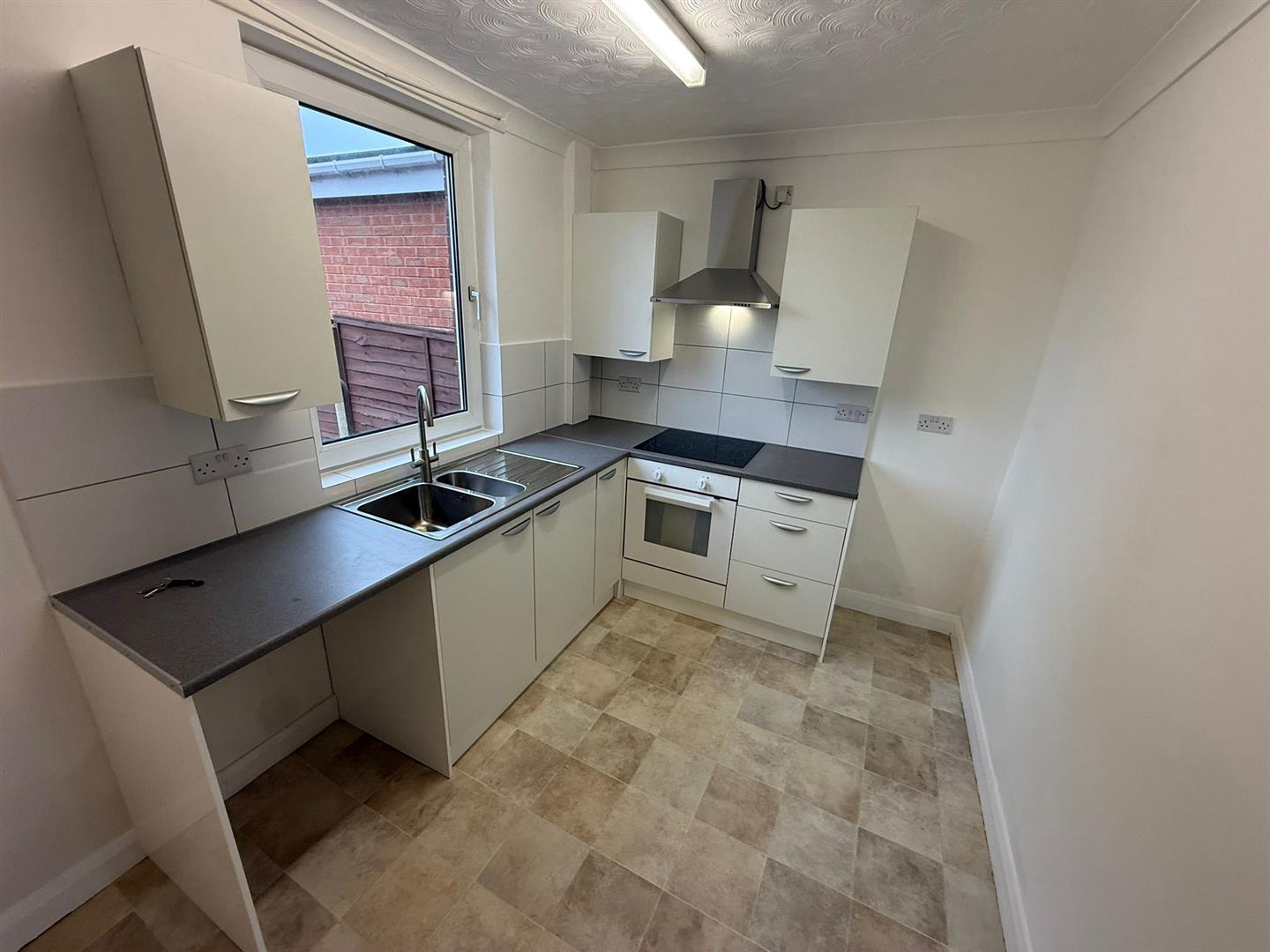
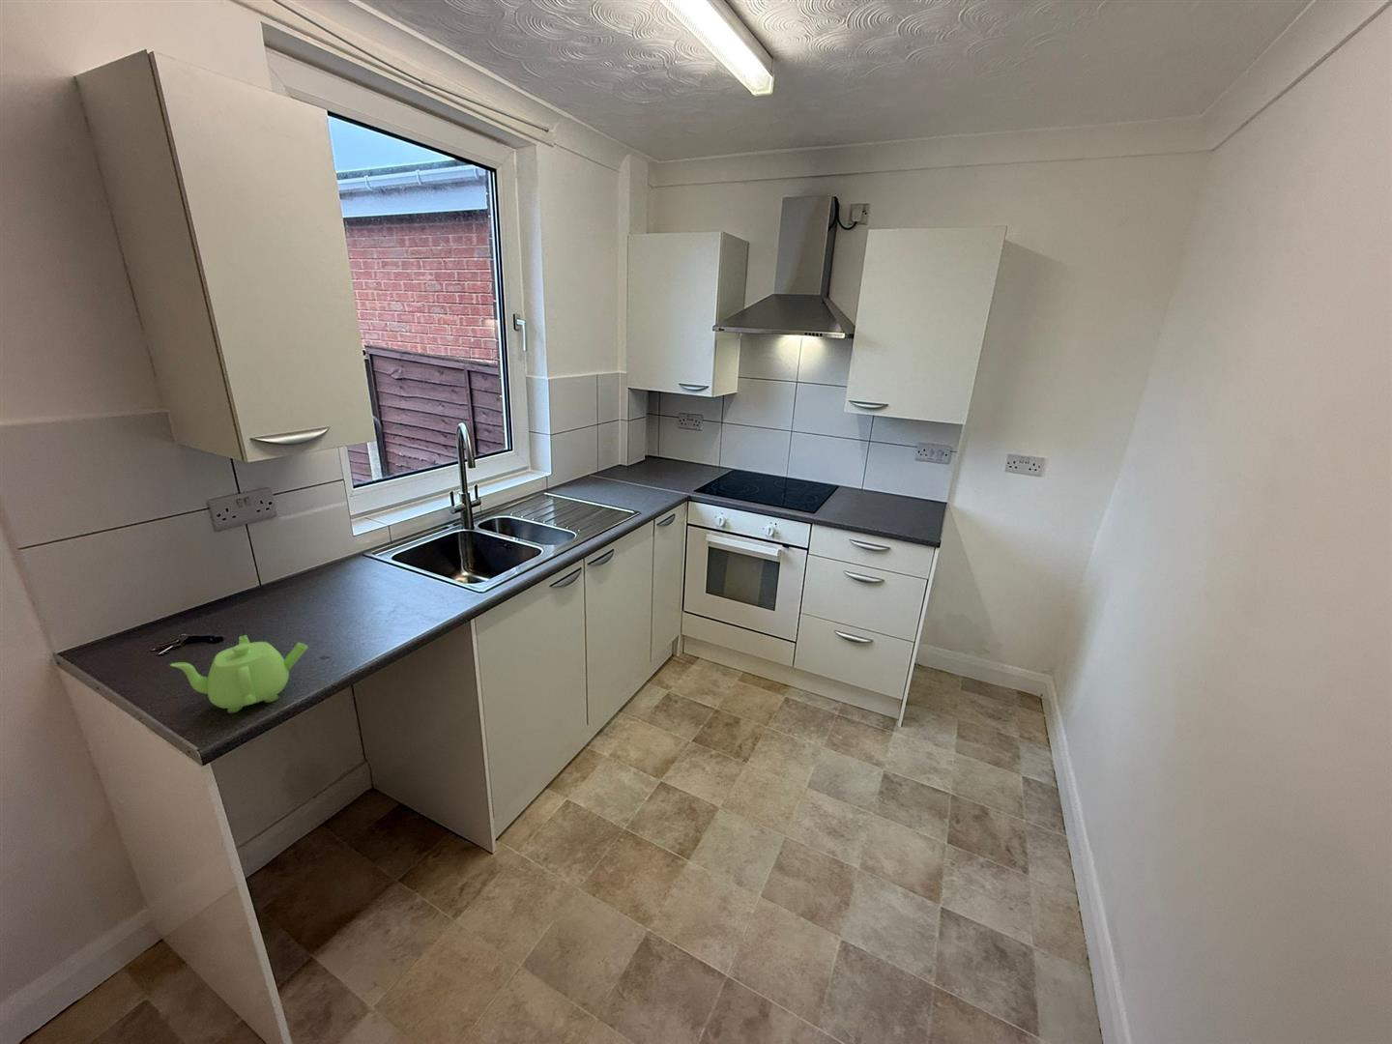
+ teapot [169,634,309,714]
